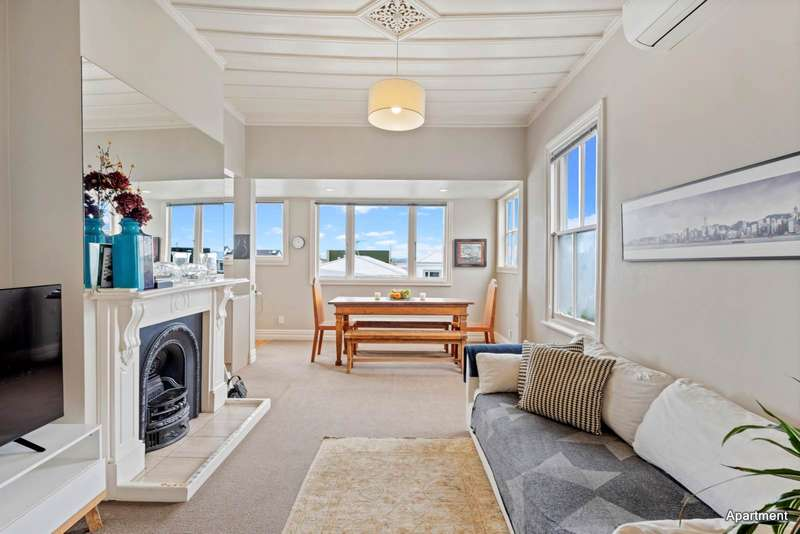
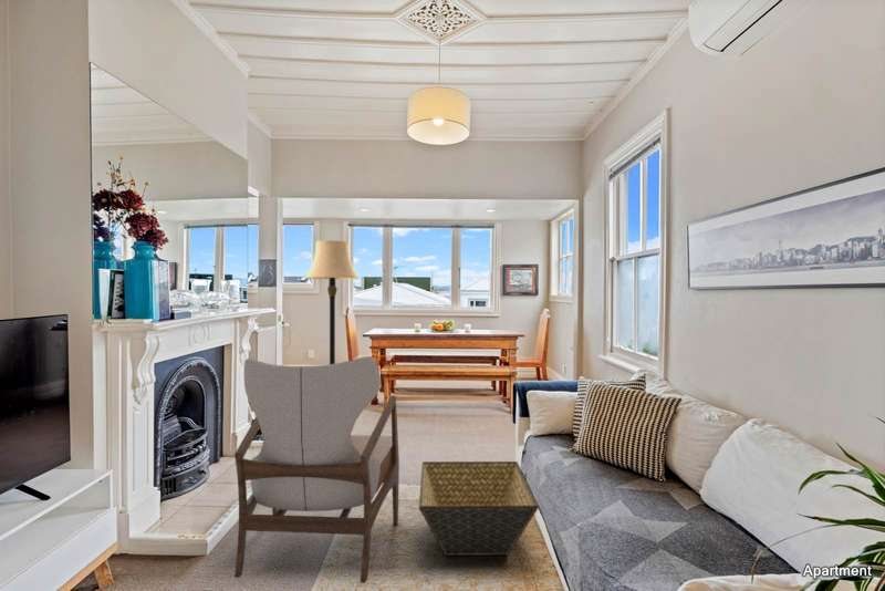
+ lamp [303,239,361,365]
+ armchair [233,355,400,584]
+ basket [418,460,540,557]
